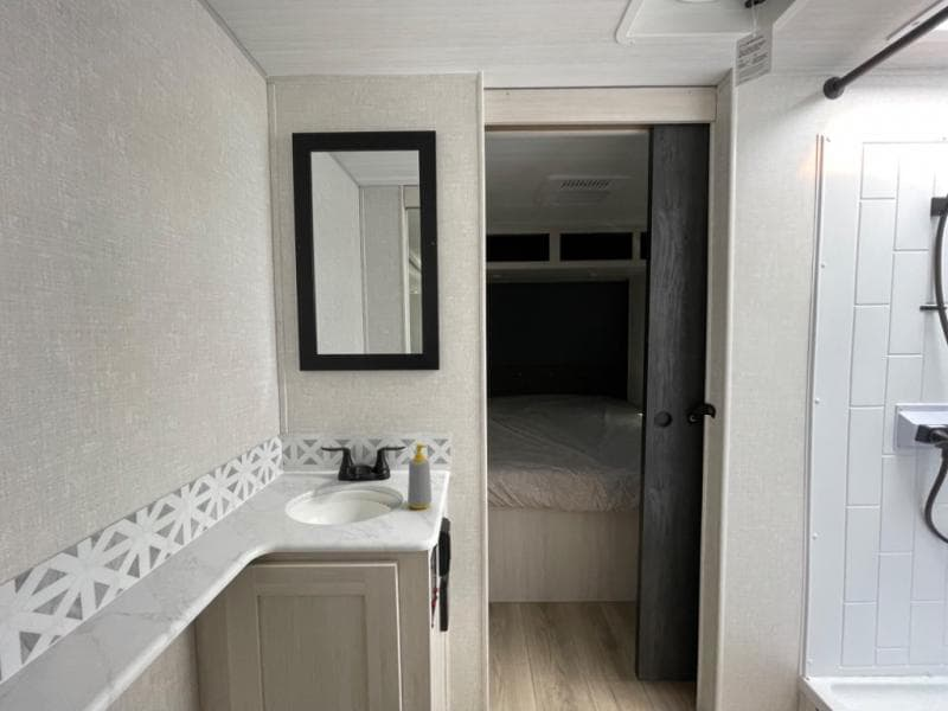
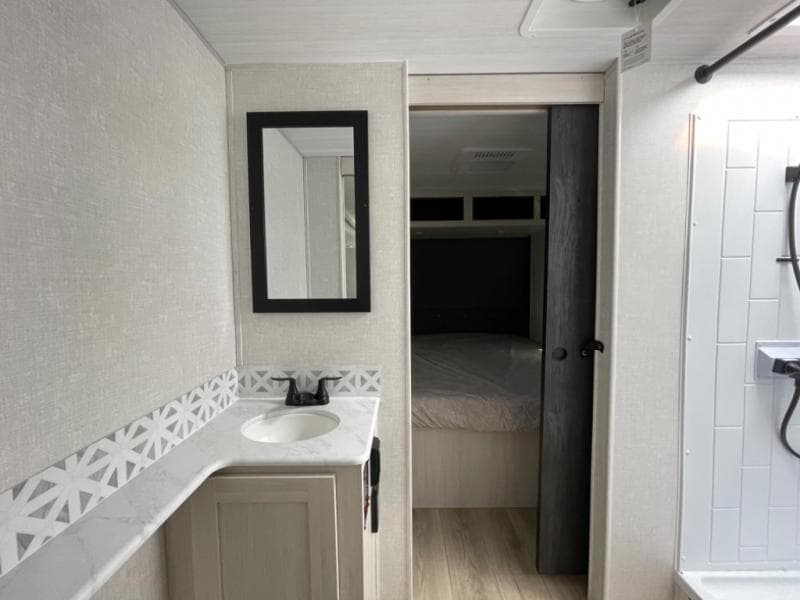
- soap bottle [406,442,433,511]
